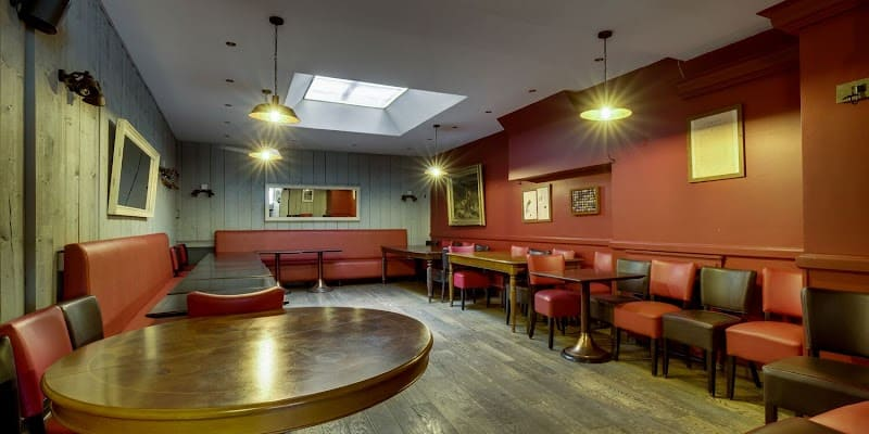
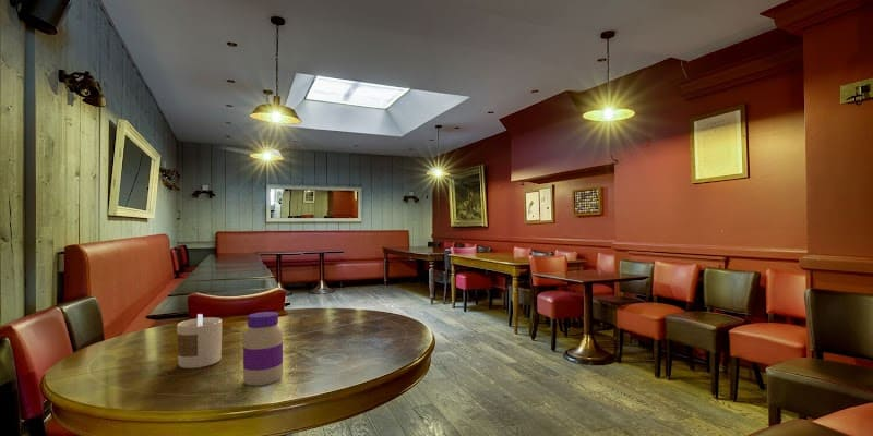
+ candle [176,313,223,370]
+ jar [242,311,284,387]
